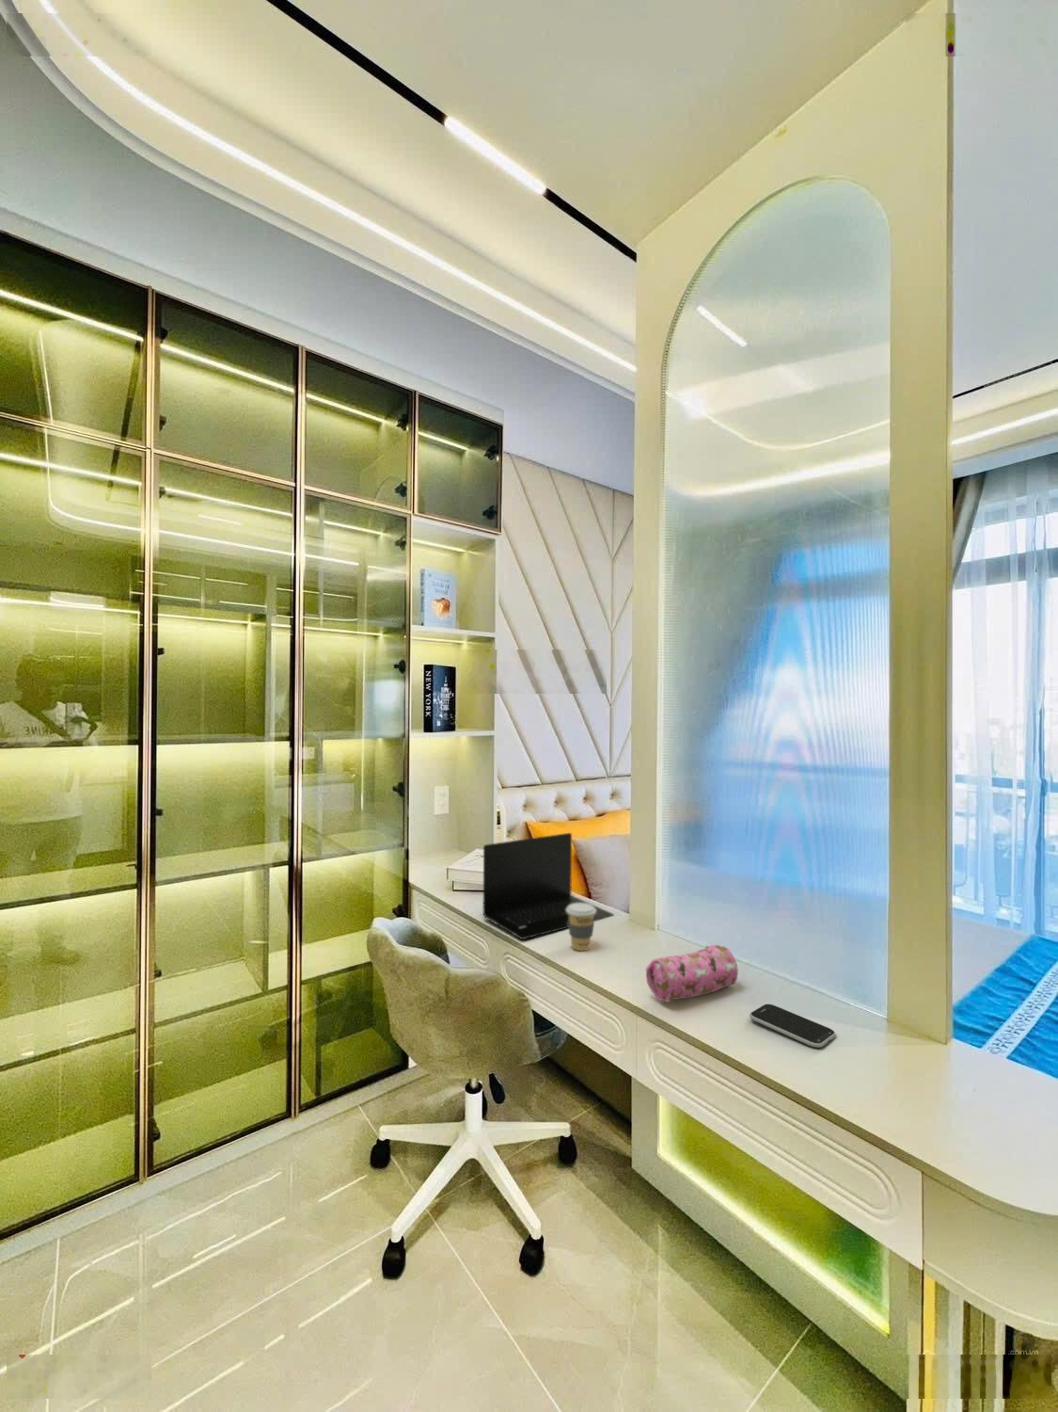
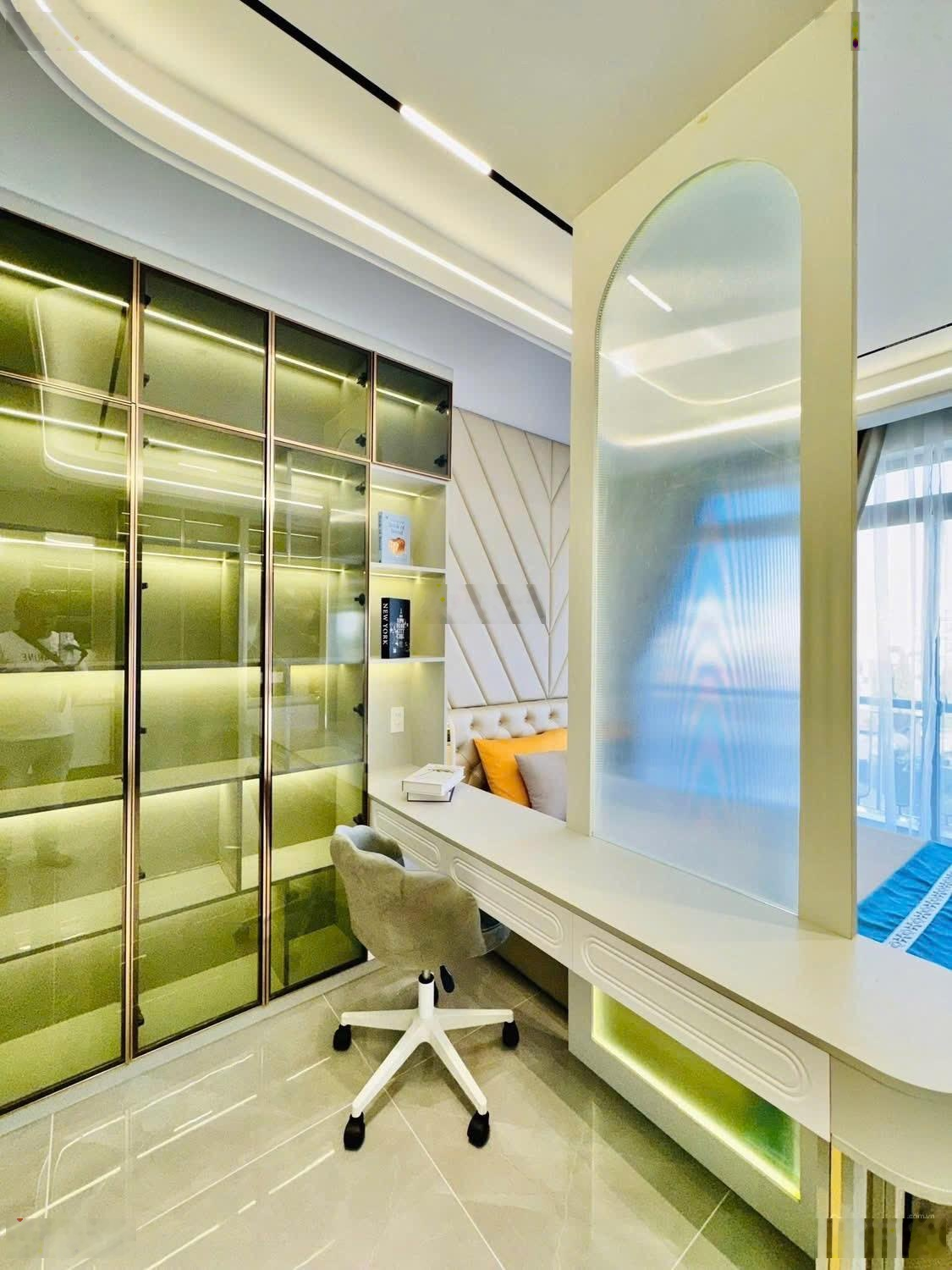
- pencil case [646,943,739,1004]
- coffee cup [566,903,597,952]
- smartphone [749,1004,837,1048]
- laptop [482,832,615,941]
